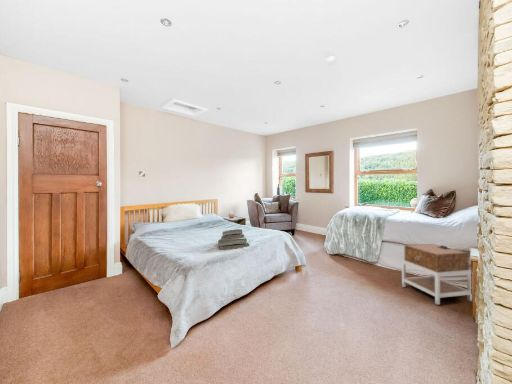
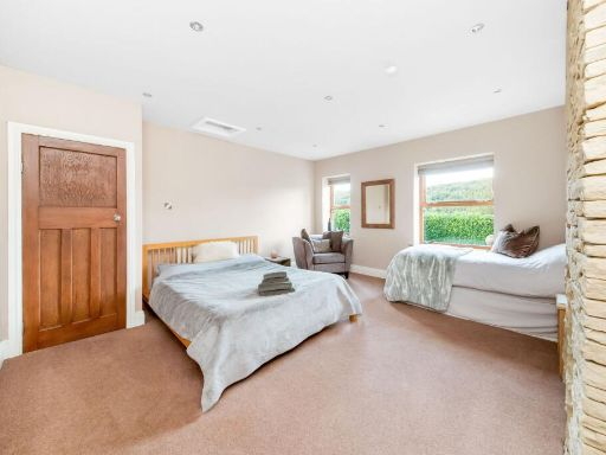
- nightstand [401,243,473,306]
